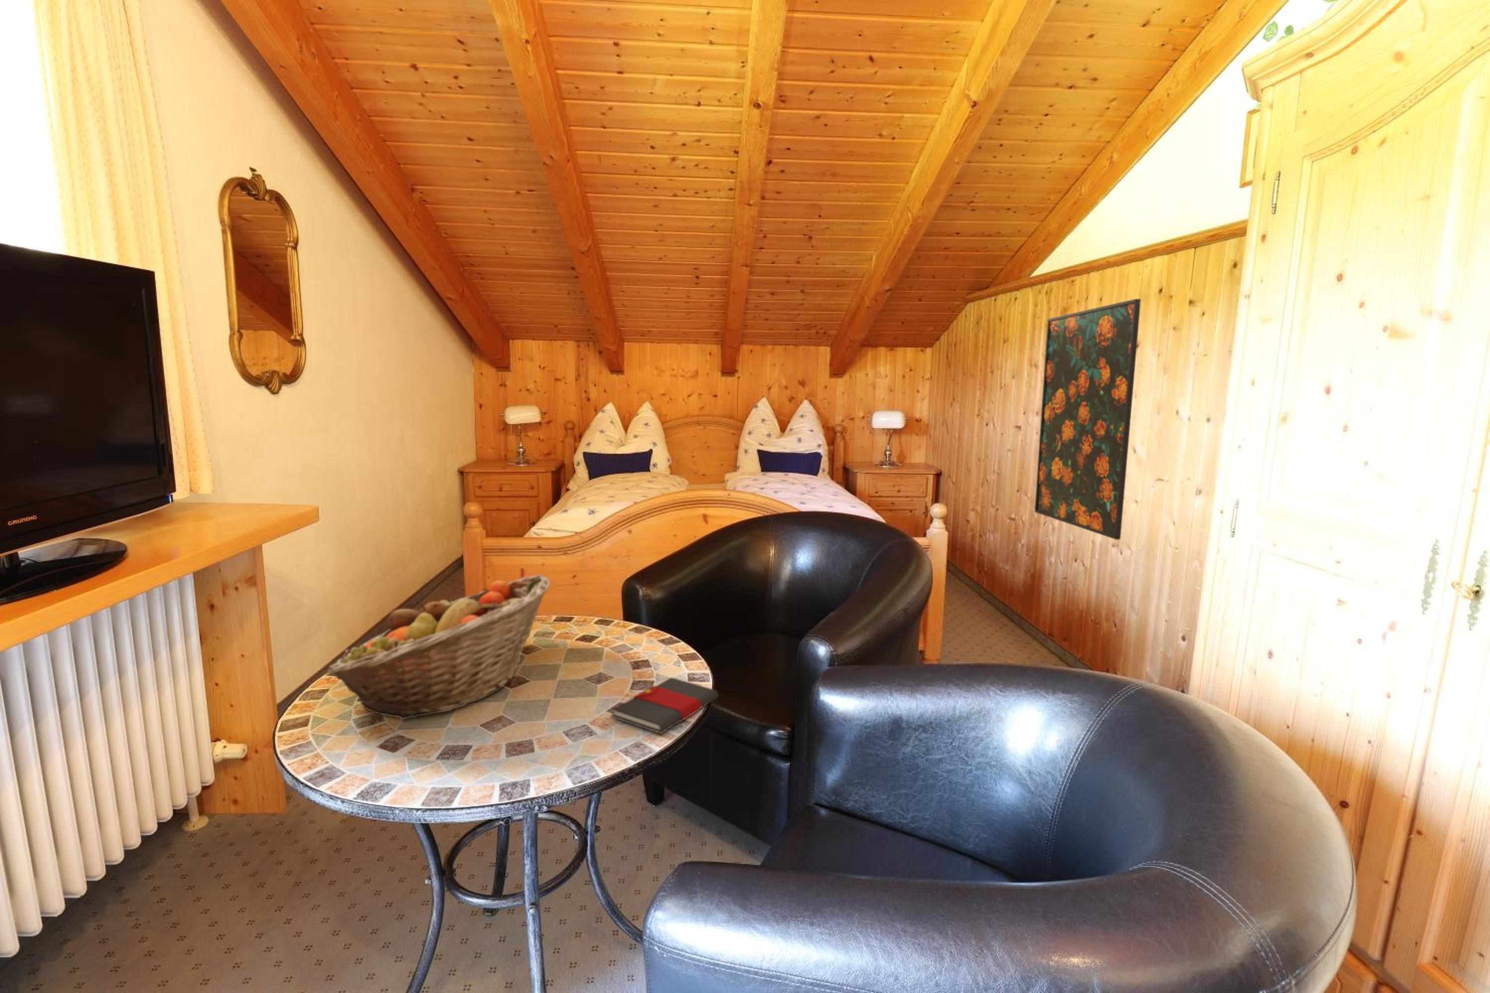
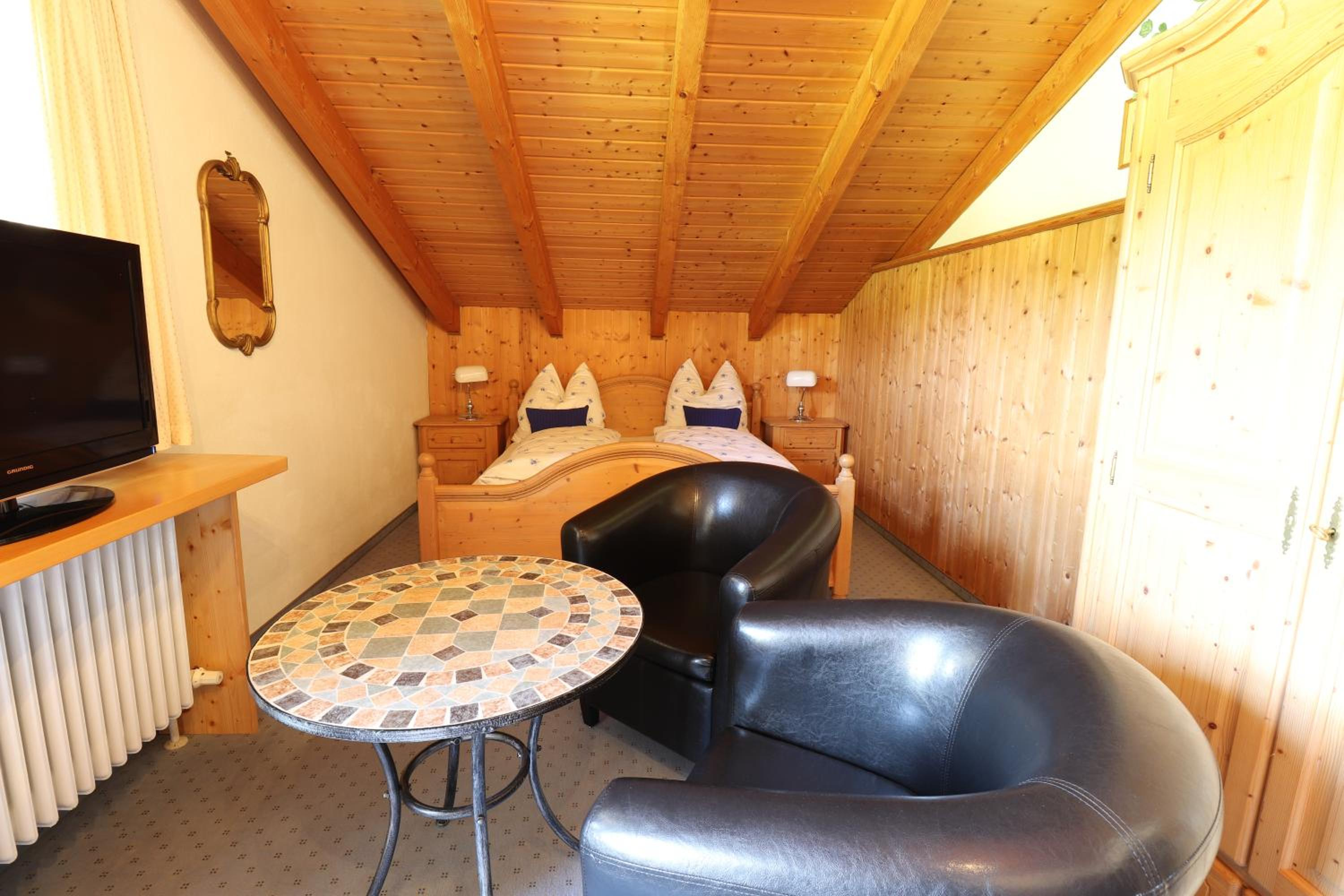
- book [611,677,720,735]
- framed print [1034,298,1142,540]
- fruit basket [327,574,551,720]
